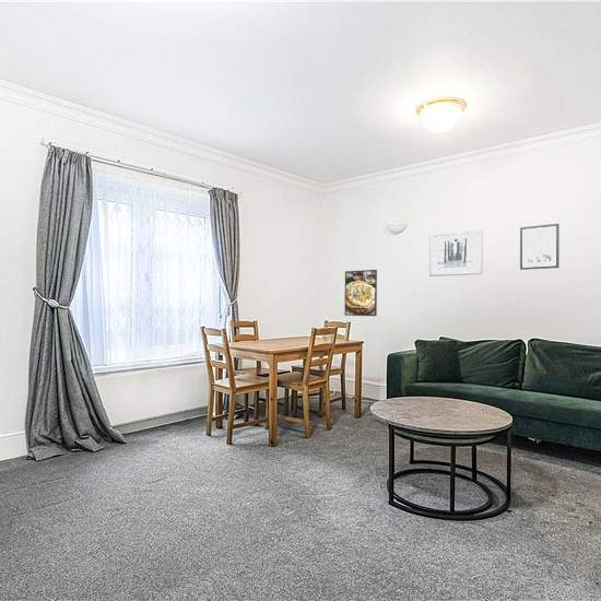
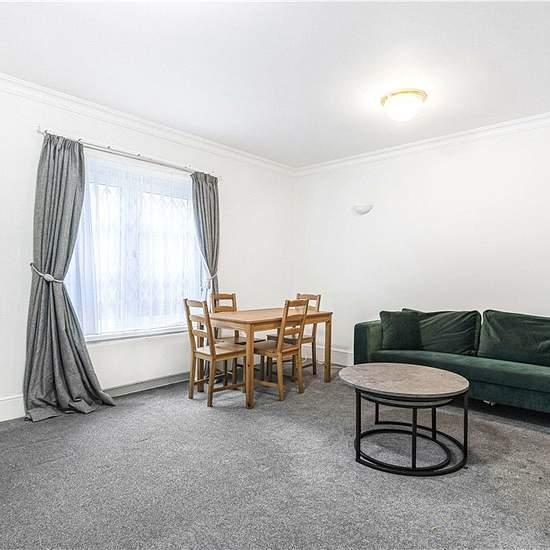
- wall art [428,228,483,278]
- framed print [344,269,378,317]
- wall art [519,223,561,271]
